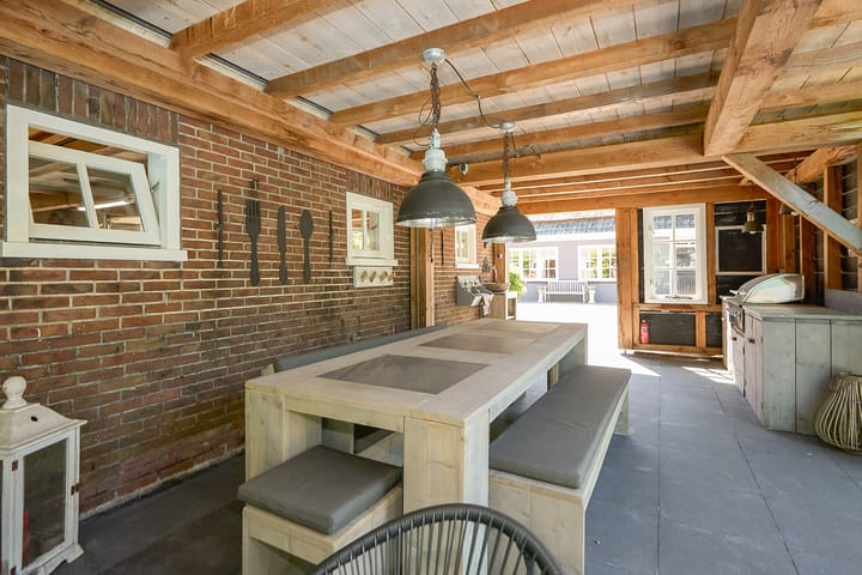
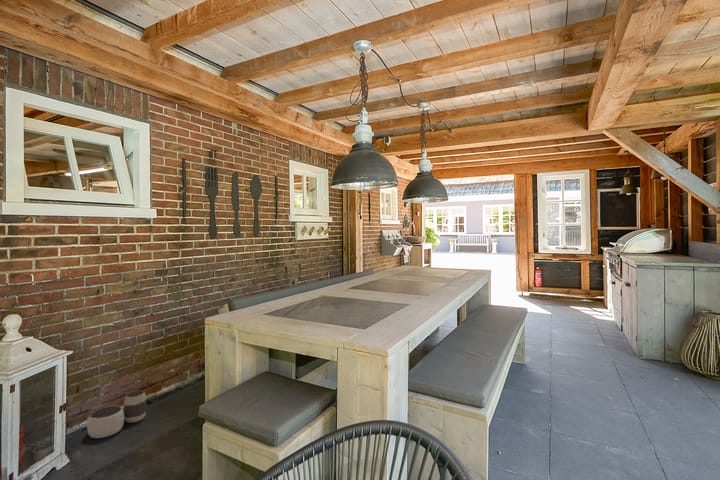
+ waste basket [86,389,147,439]
